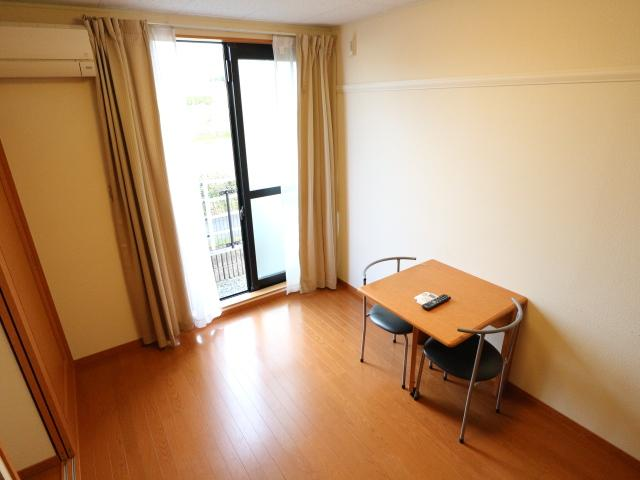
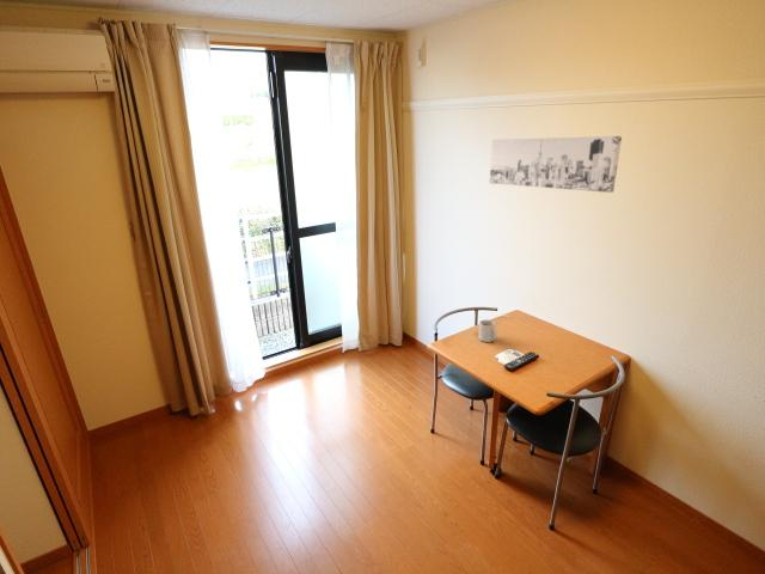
+ mug [477,319,498,343]
+ wall art [489,135,623,194]
